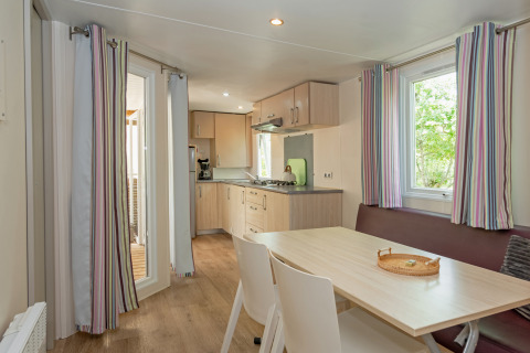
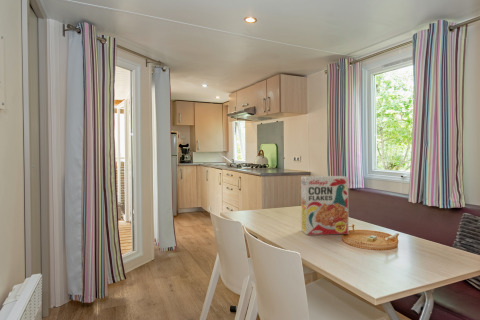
+ cereal box [300,175,350,236]
